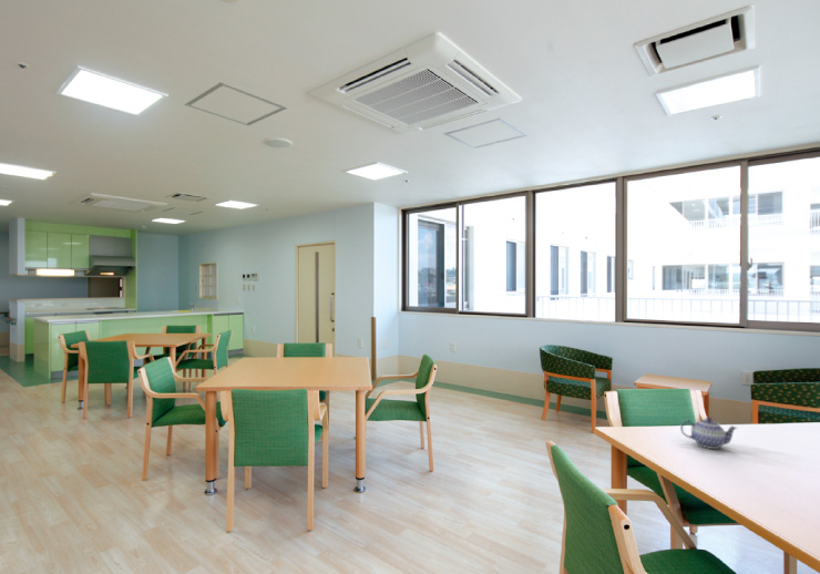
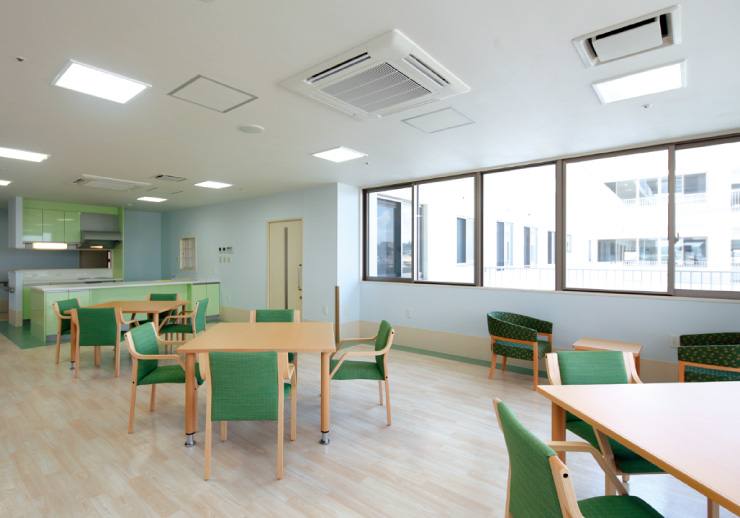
- teapot [679,416,739,450]
